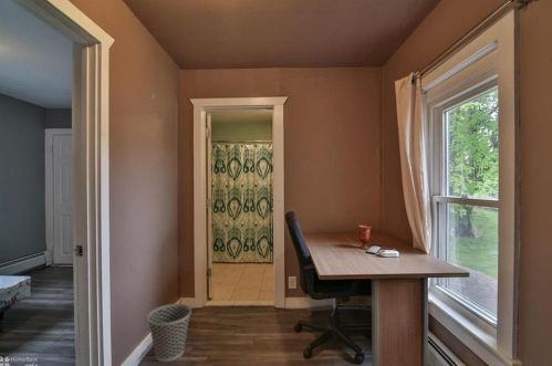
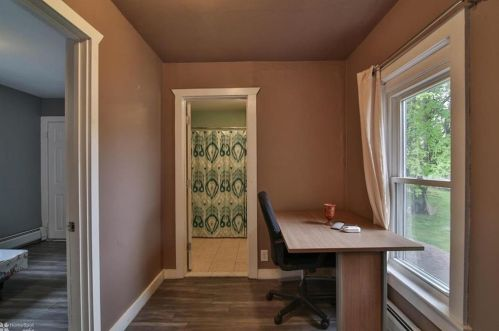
- wastebasket [146,303,192,363]
